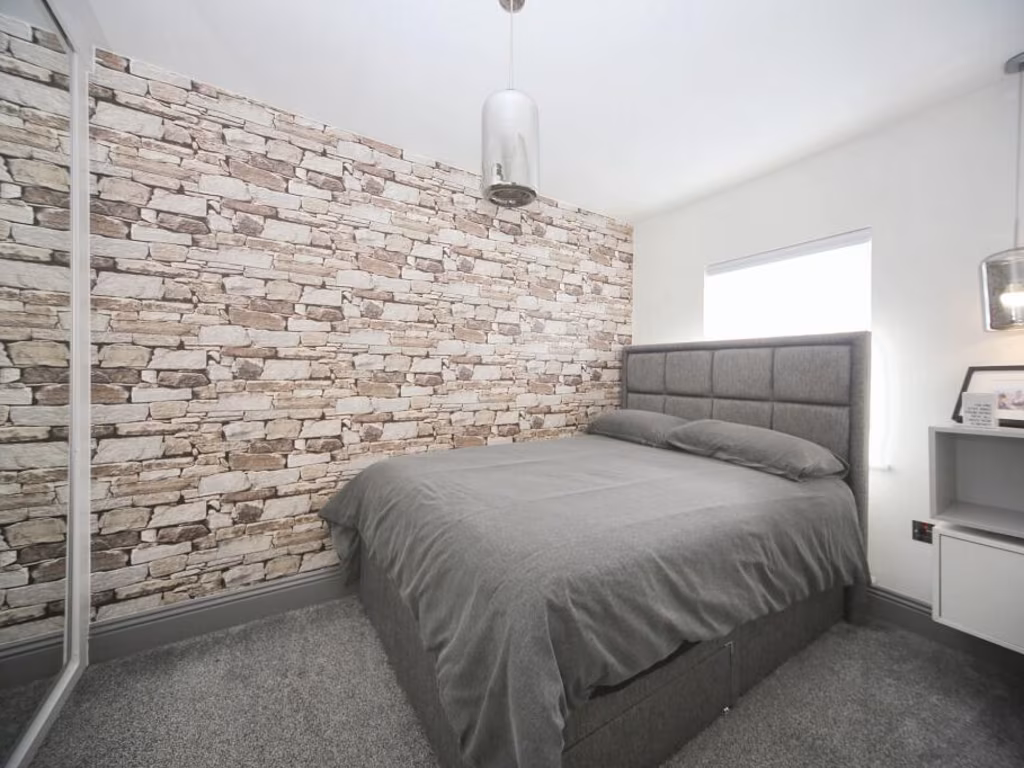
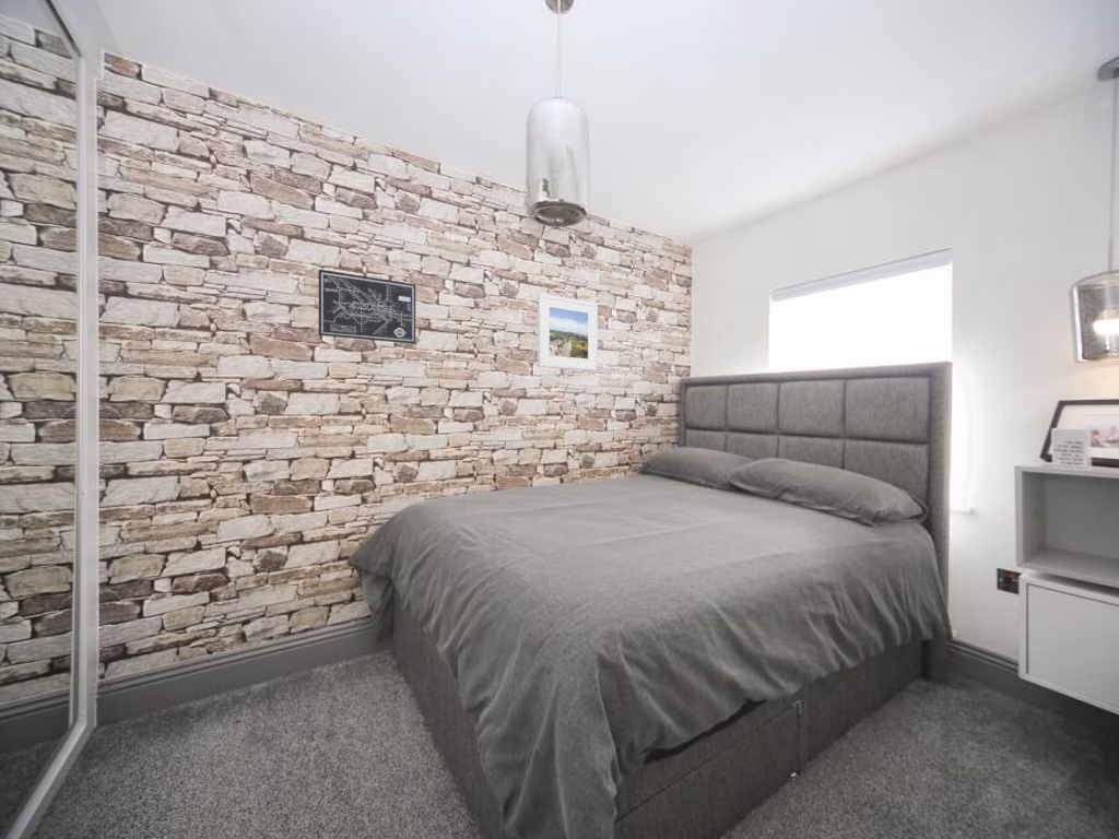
+ wall art [317,269,416,345]
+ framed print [537,293,599,371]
